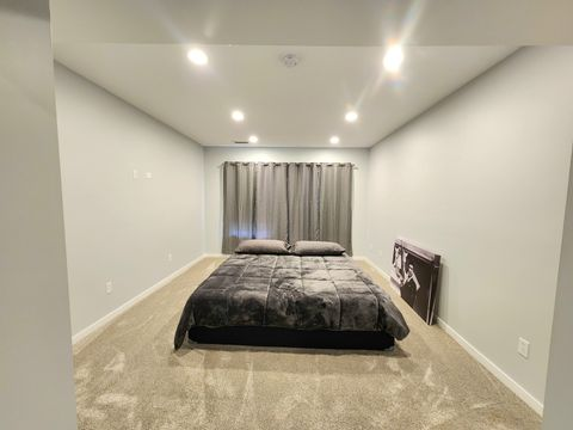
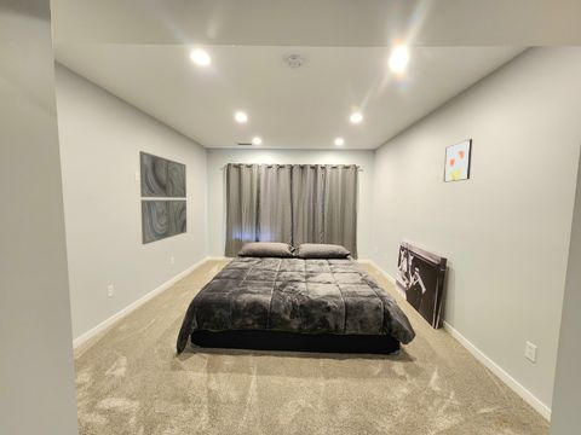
+ wall art [443,138,473,184]
+ wall art [138,150,188,245]
